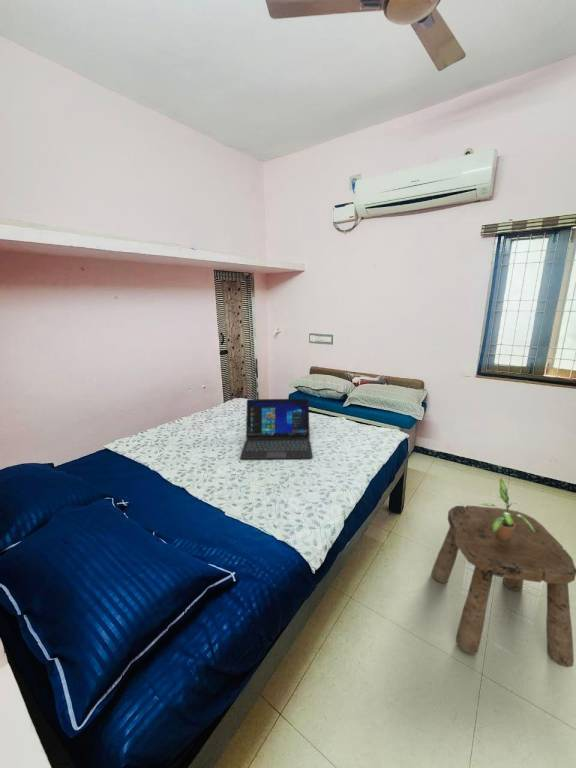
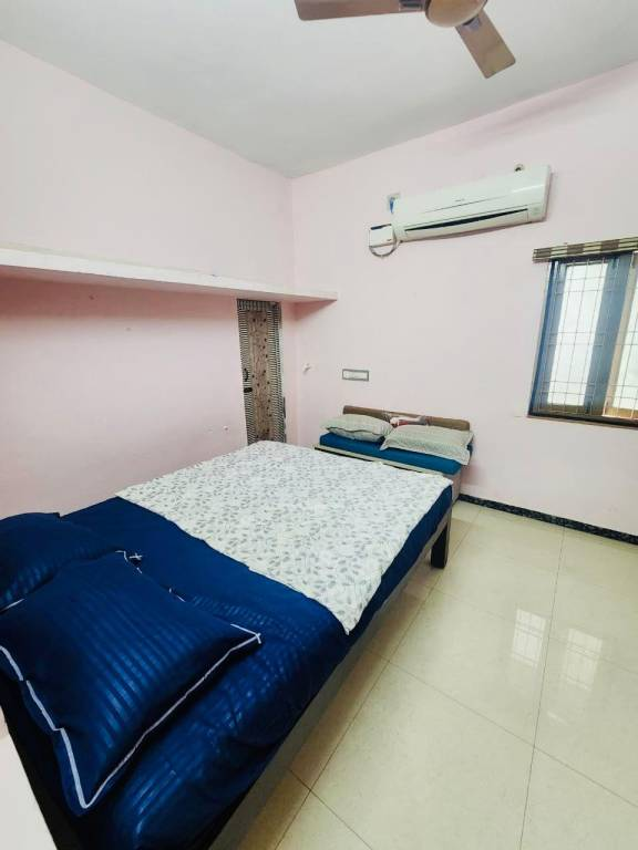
- laptop [239,398,314,460]
- stool [431,505,576,669]
- potted plant [478,478,535,539]
